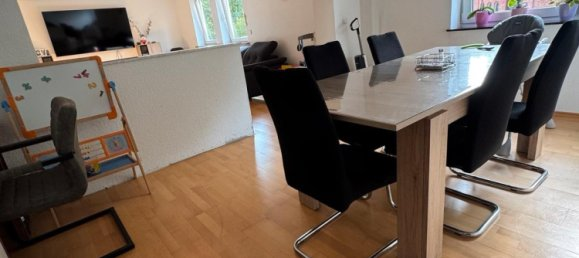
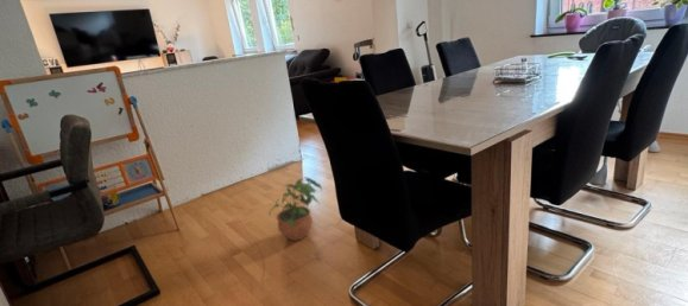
+ potted plant [267,177,323,242]
